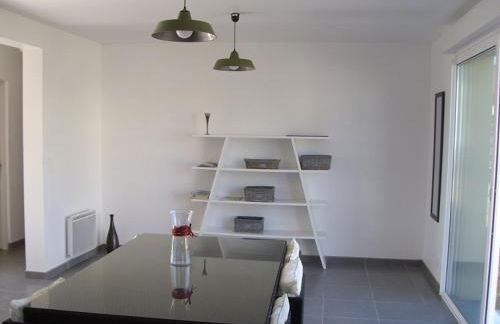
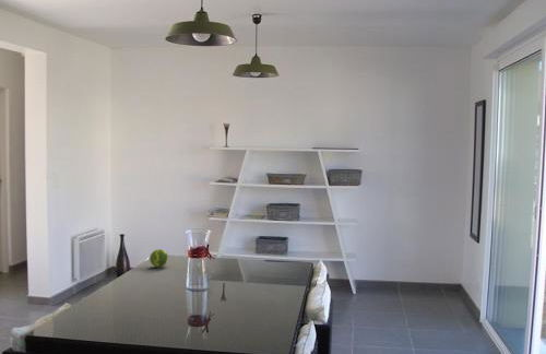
+ fruit [149,248,169,268]
